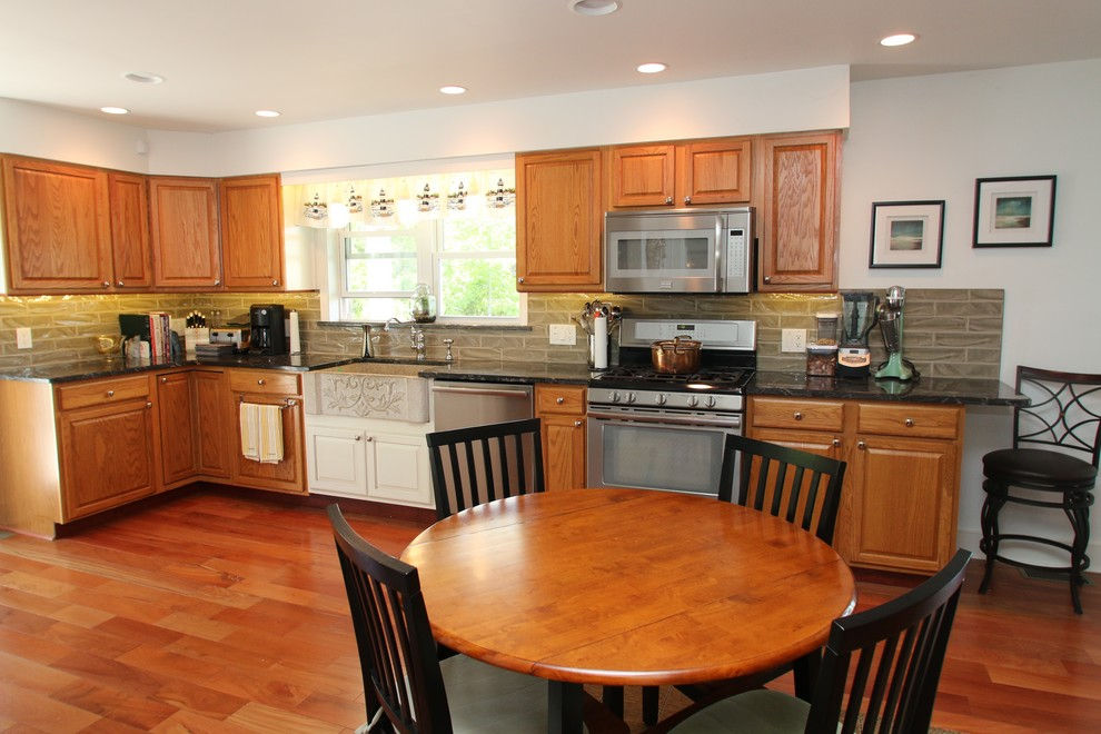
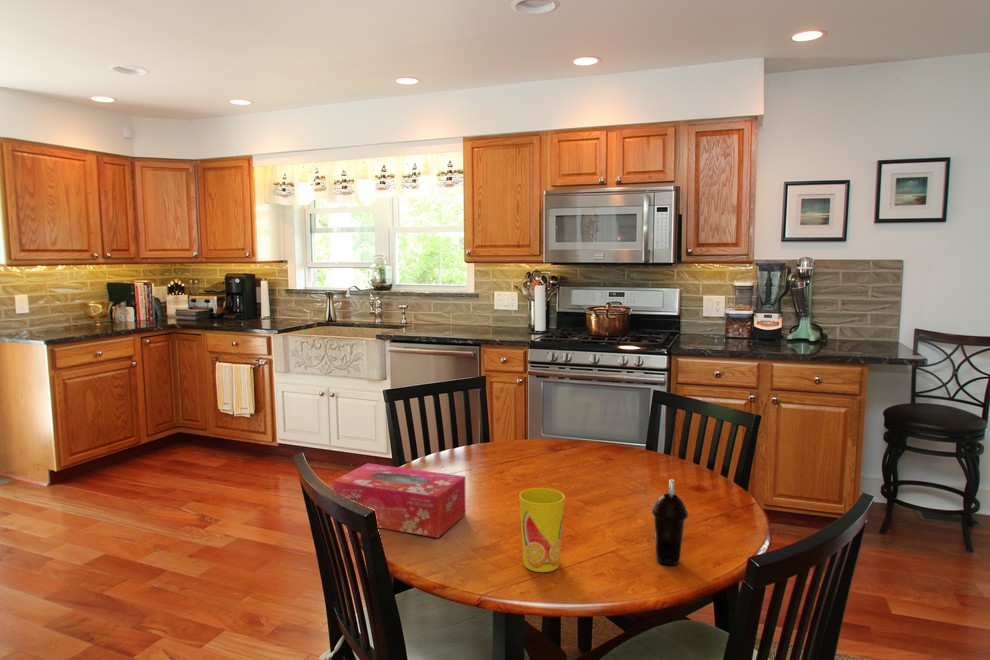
+ tissue box [332,462,466,539]
+ cup [518,487,566,573]
+ cup [651,478,689,566]
